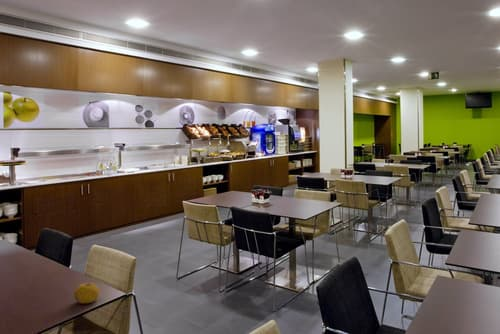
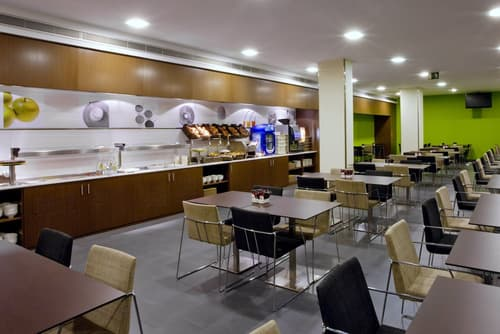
- fruit [73,282,101,304]
